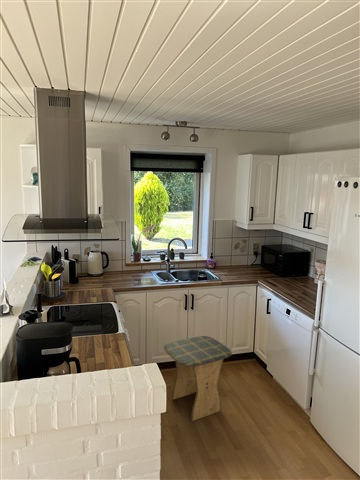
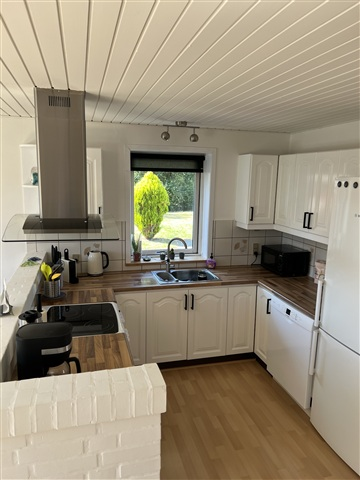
- stool [163,335,233,422]
